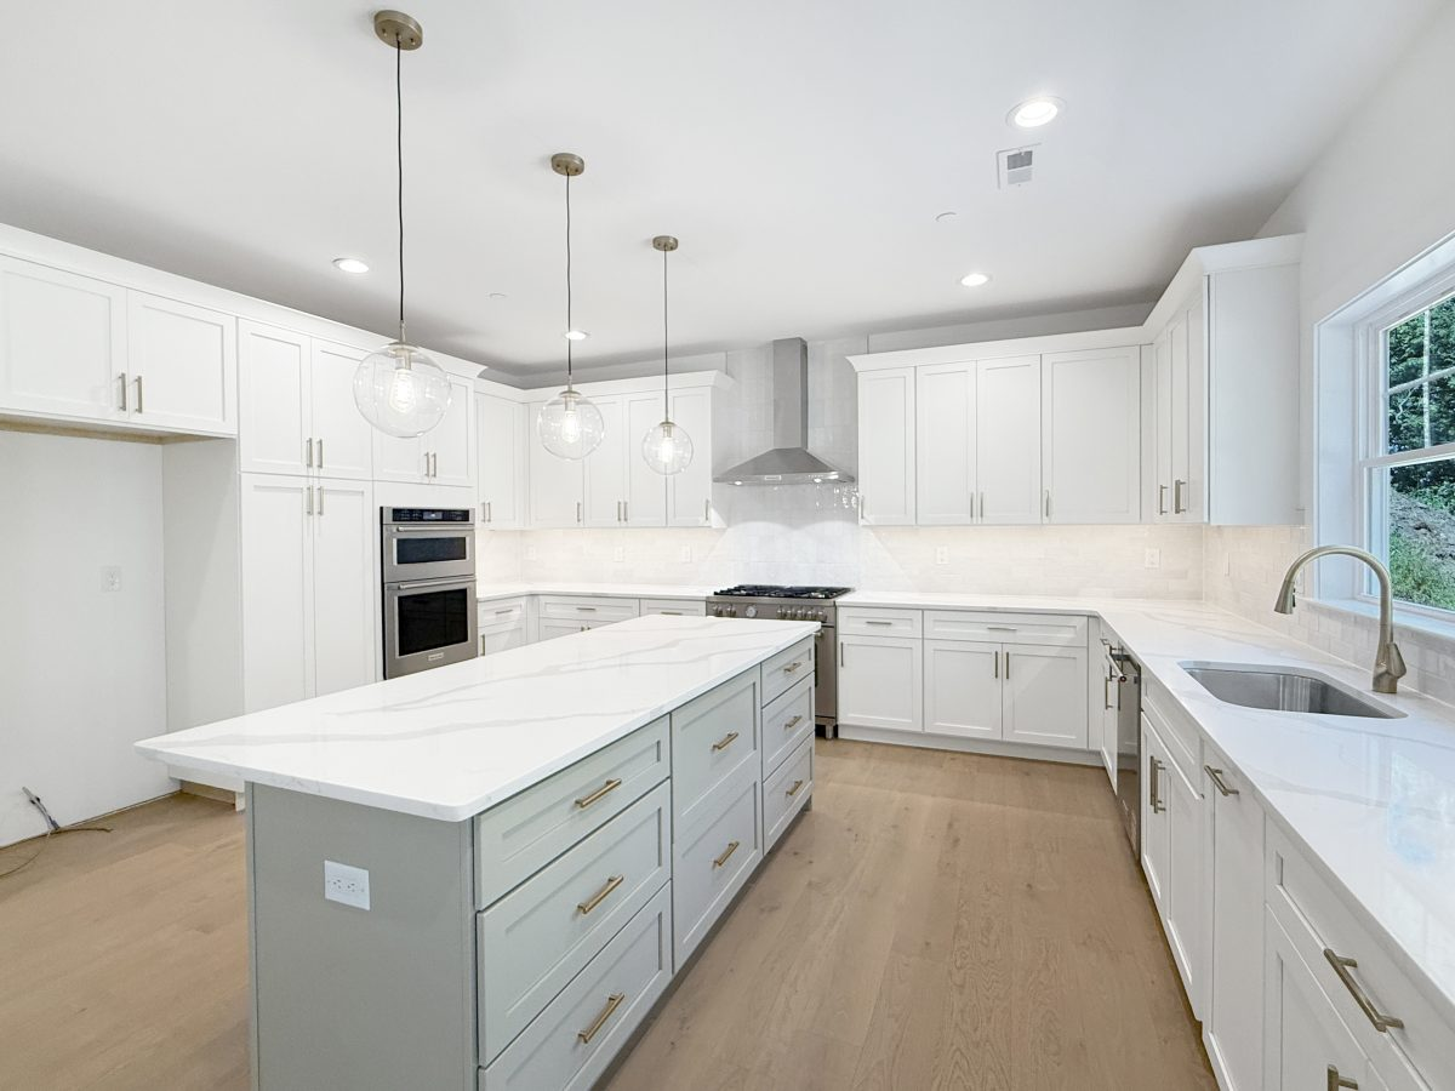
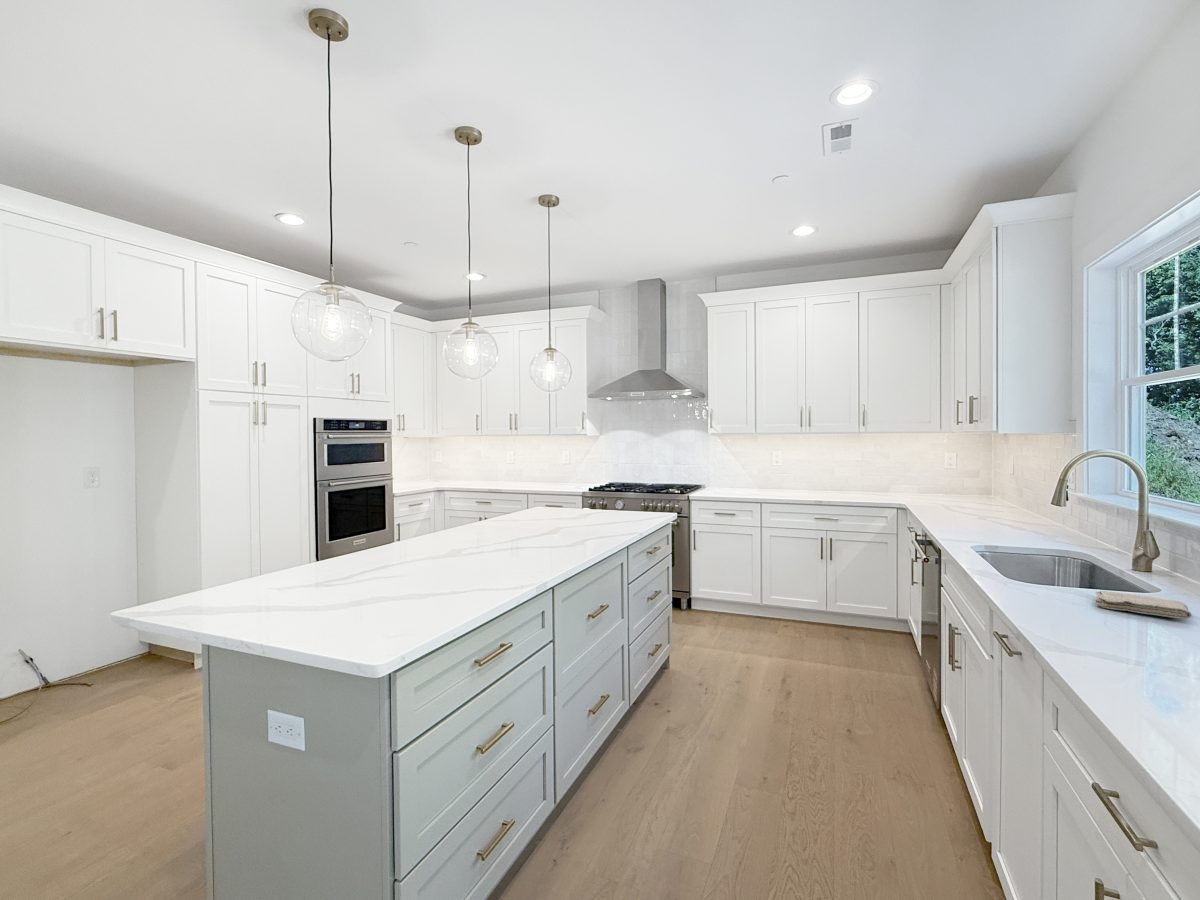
+ washcloth [1094,590,1193,620]
